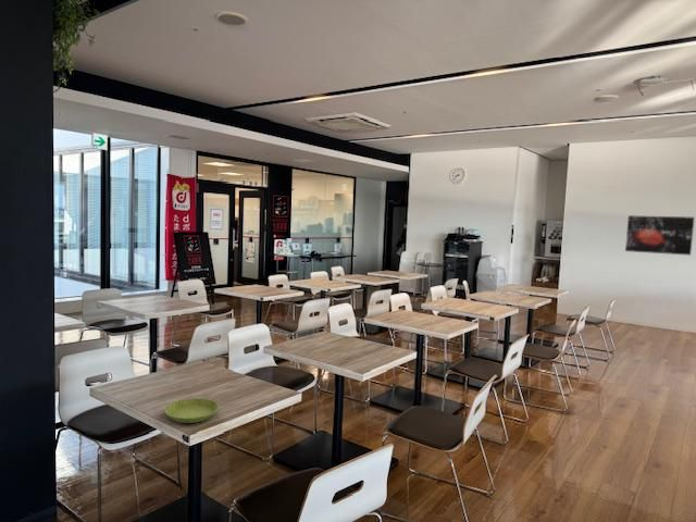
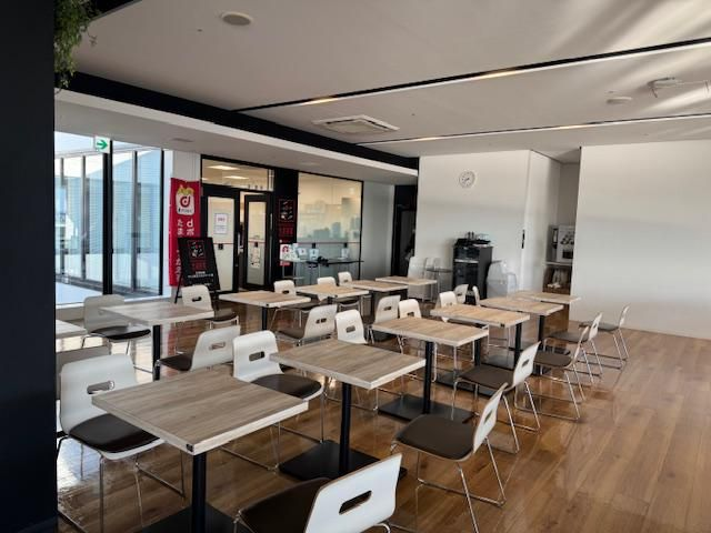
- wall art [624,214,695,257]
- saucer [164,397,220,424]
